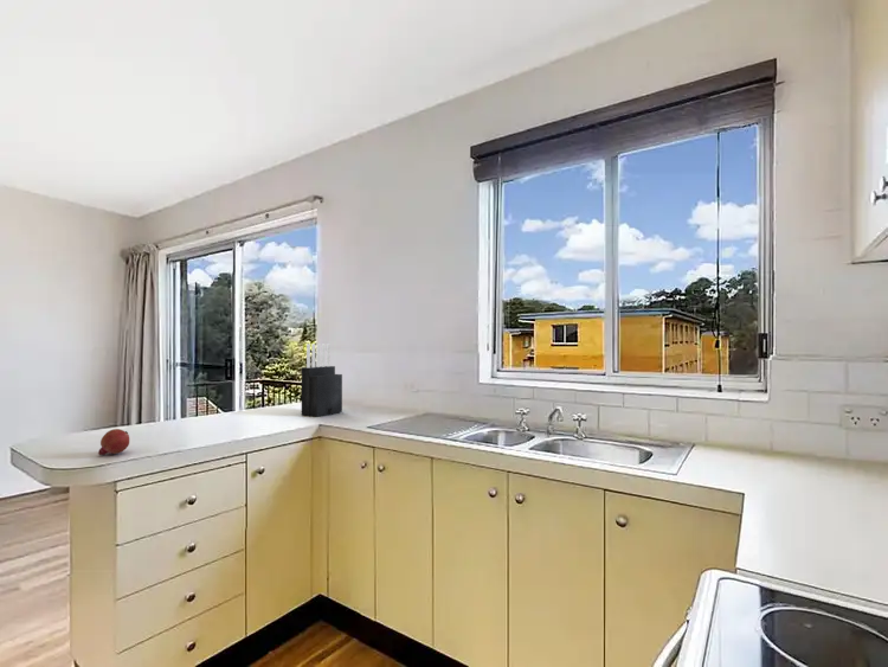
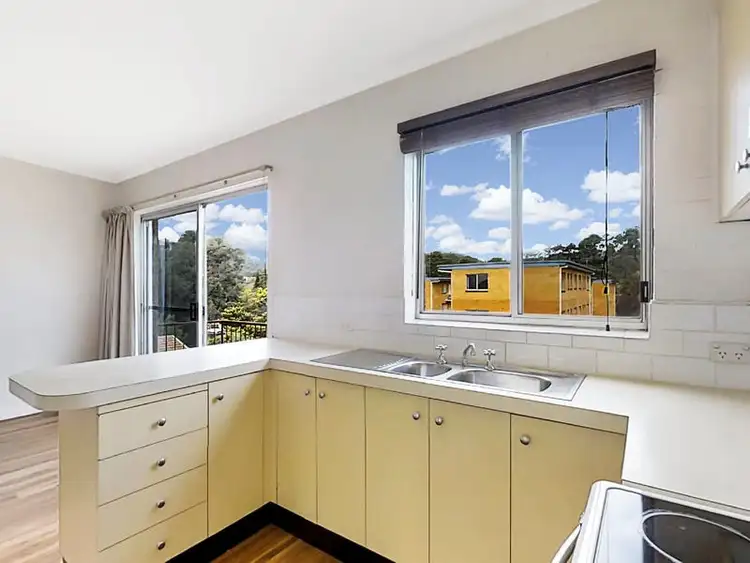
- fruit [97,428,130,456]
- knife block [301,342,343,418]
